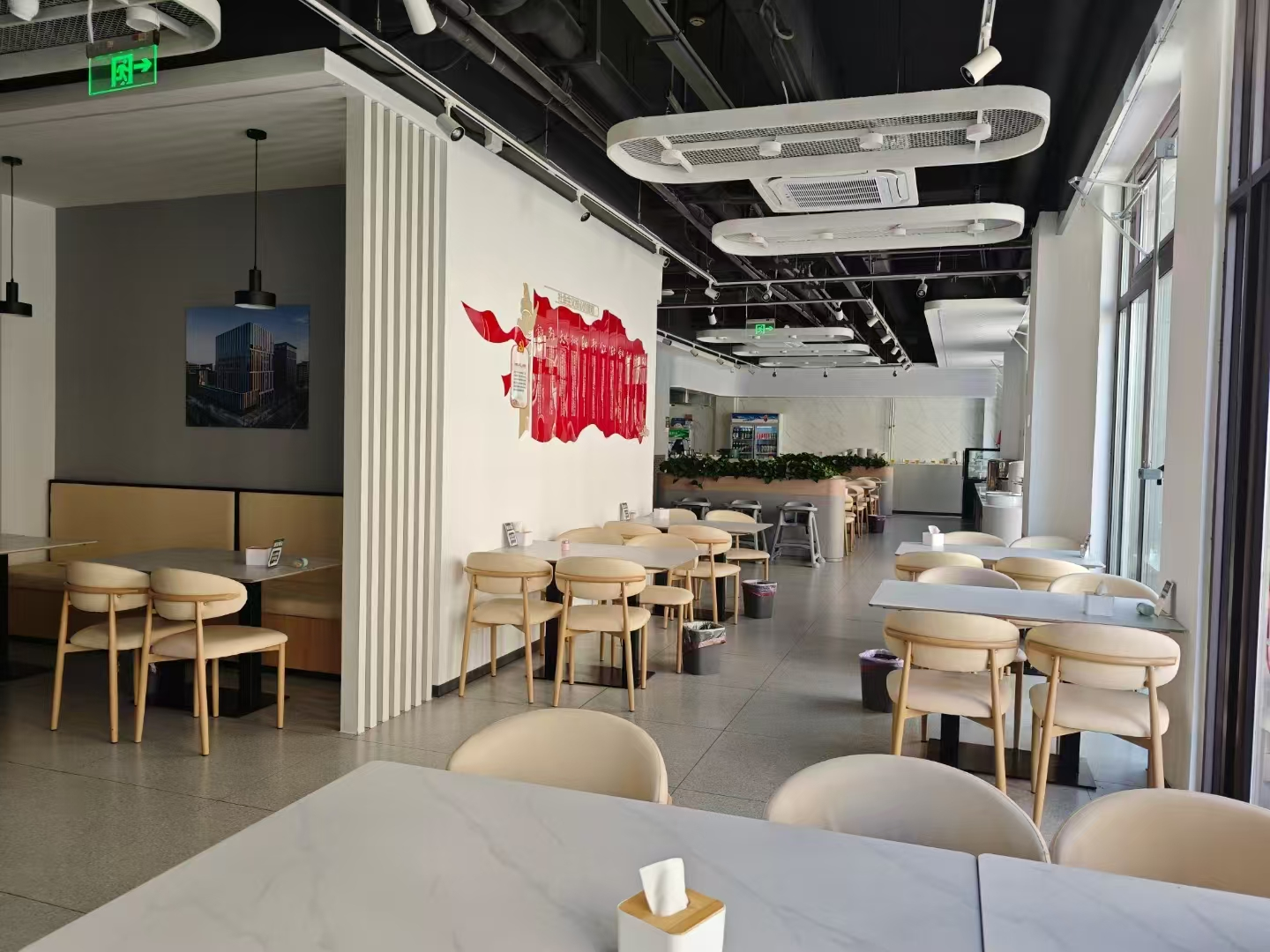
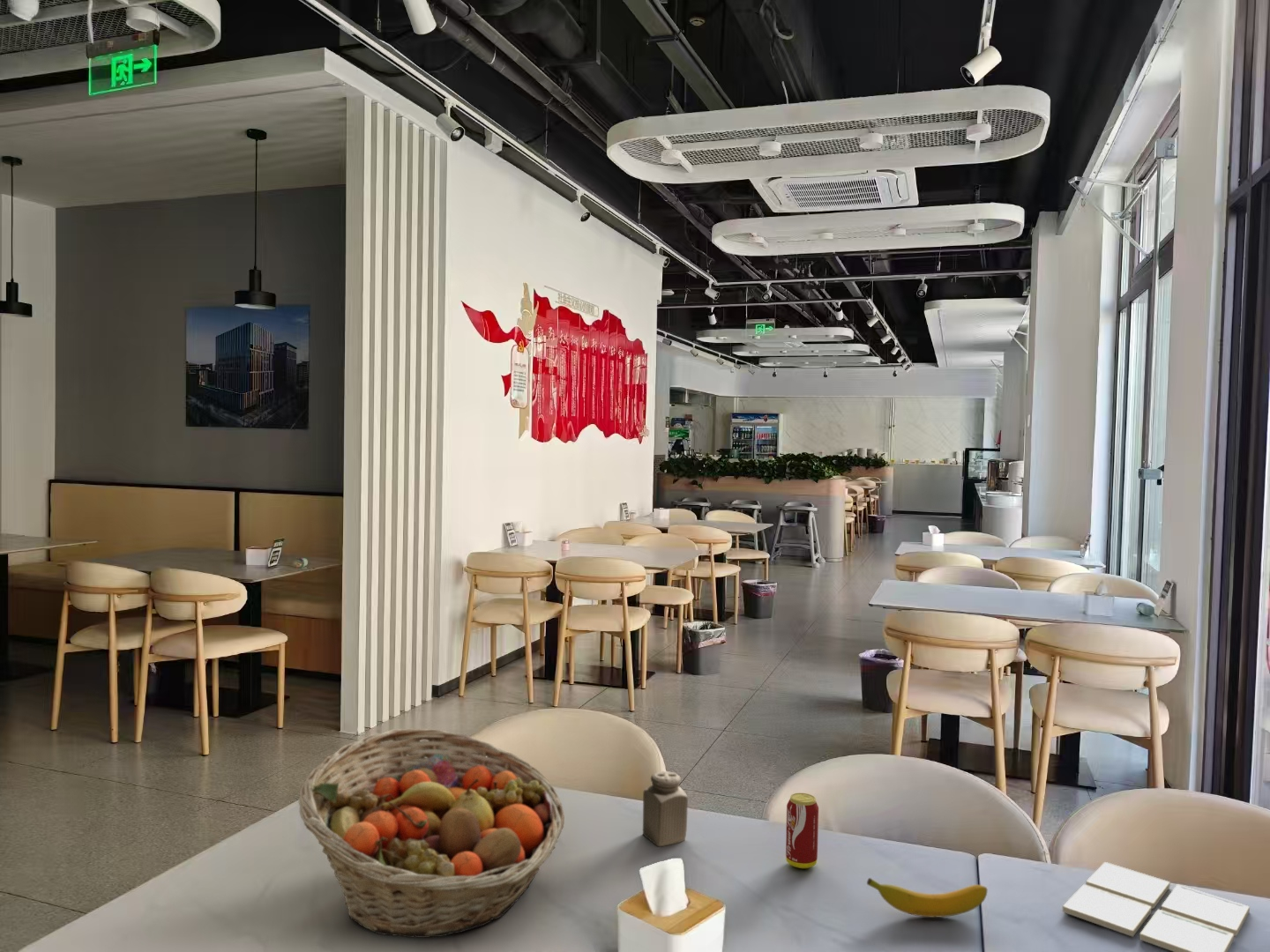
+ salt shaker [642,770,689,847]
+ banana [866,877,989,918]
+ beverage can [785,792,819,869]
+ drink coaster [1062,861,1251,952]
+ fruit basket [298,727,565,939]
